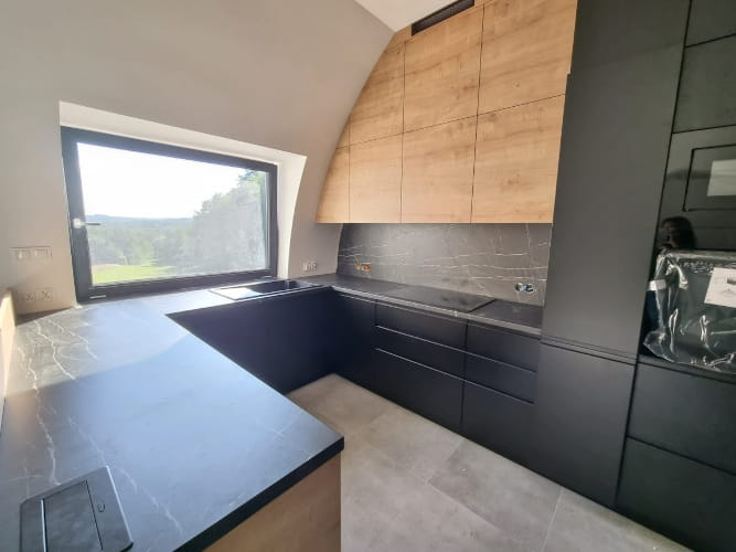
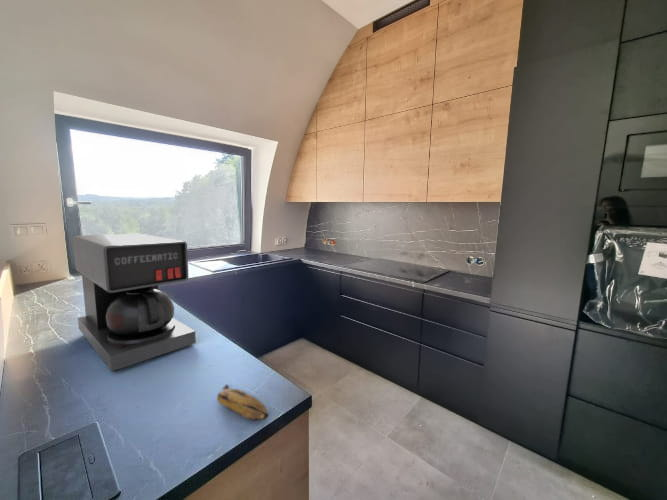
+ banana [216,383,269,421]
+ coffee maker [72,233,197,372]
